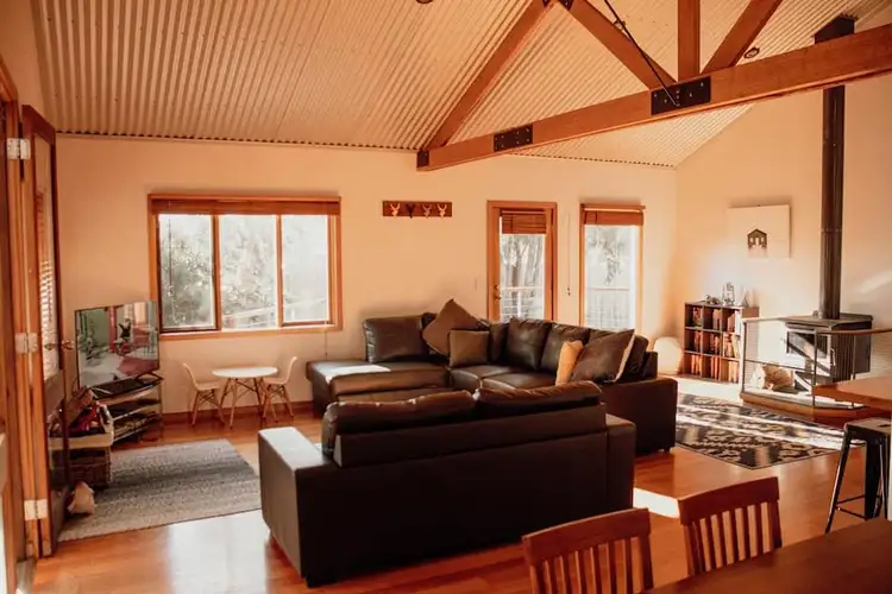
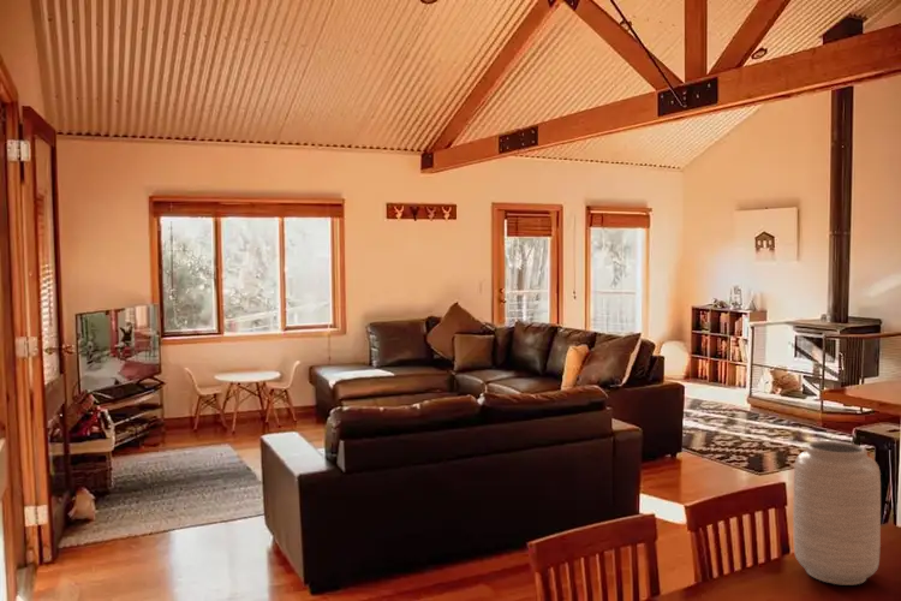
+ vase [792,440,882,587]
